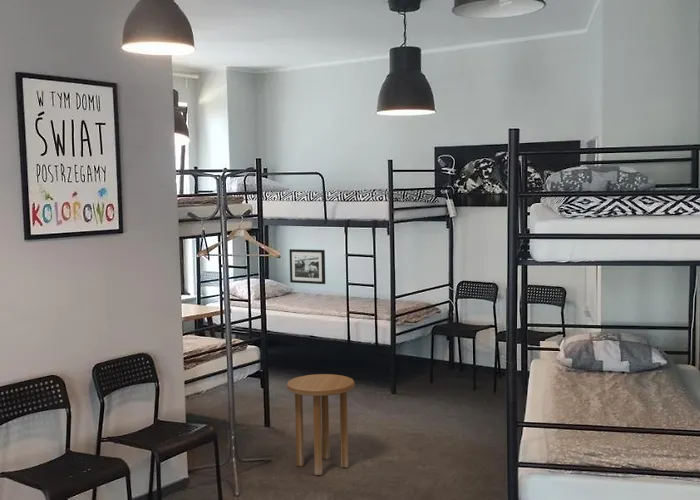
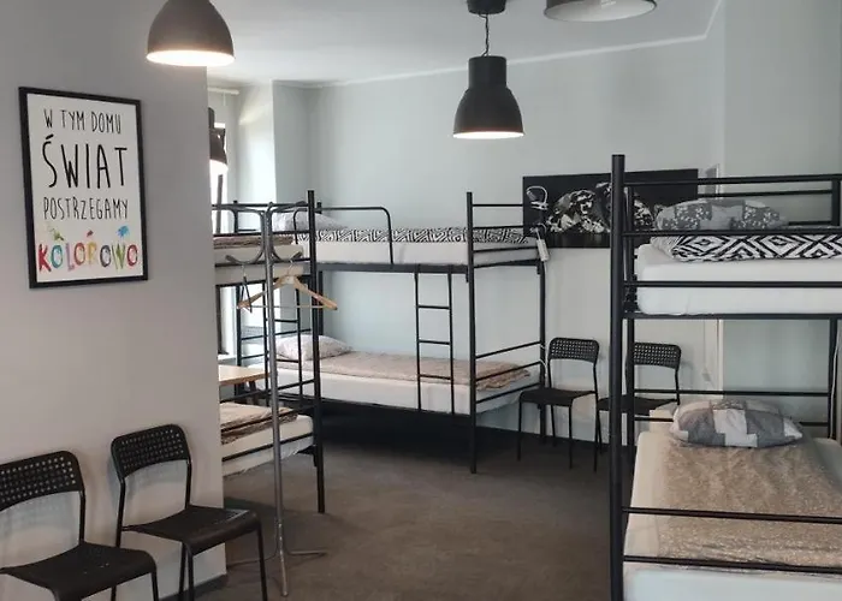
- picture frame [288,248,326,285]
- side table [286,373,356,476]
